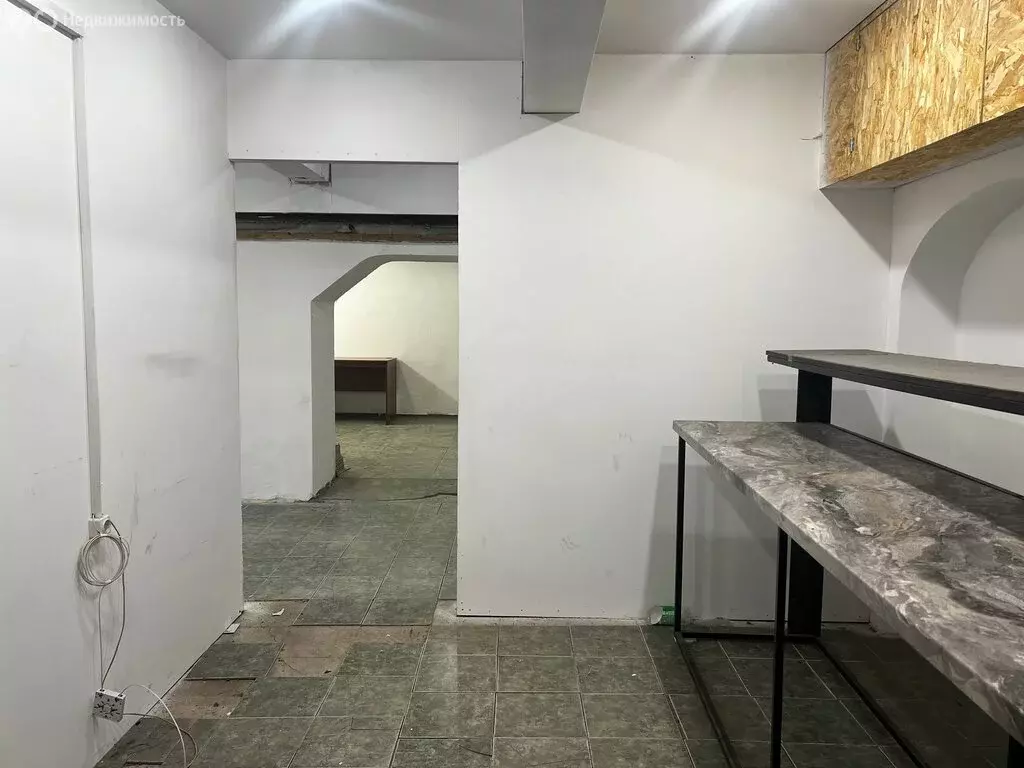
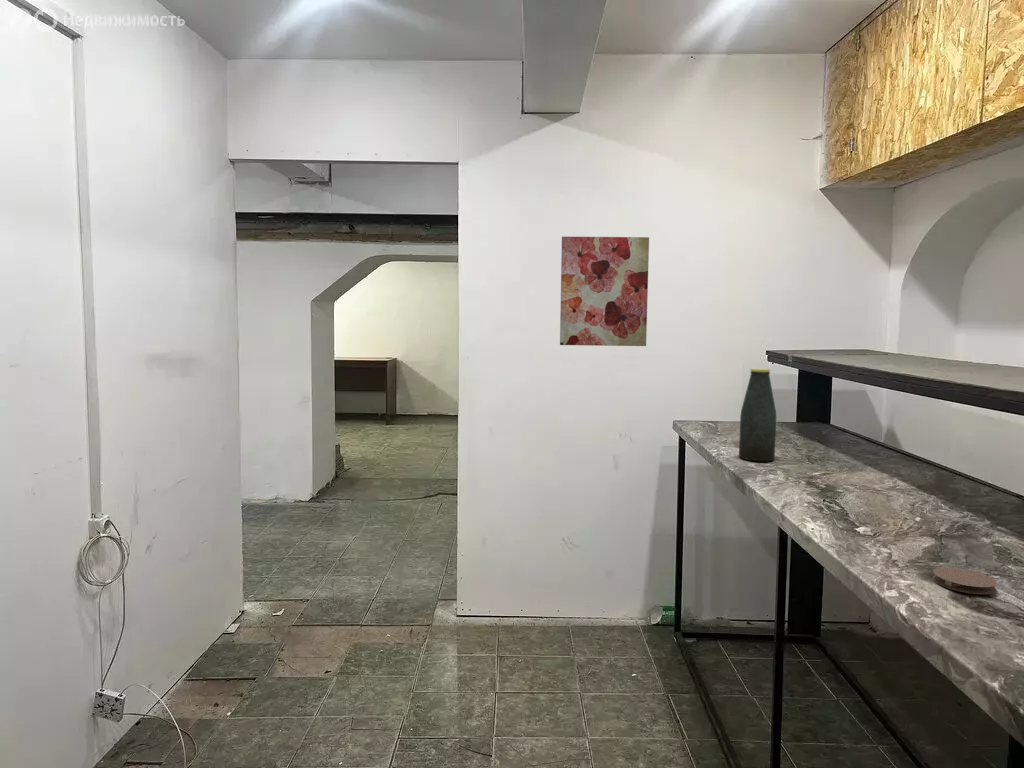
+ wall art [559,236,650,347]
+ coaster [932,566,998,595]
+ bottle [738,368,777,462]
